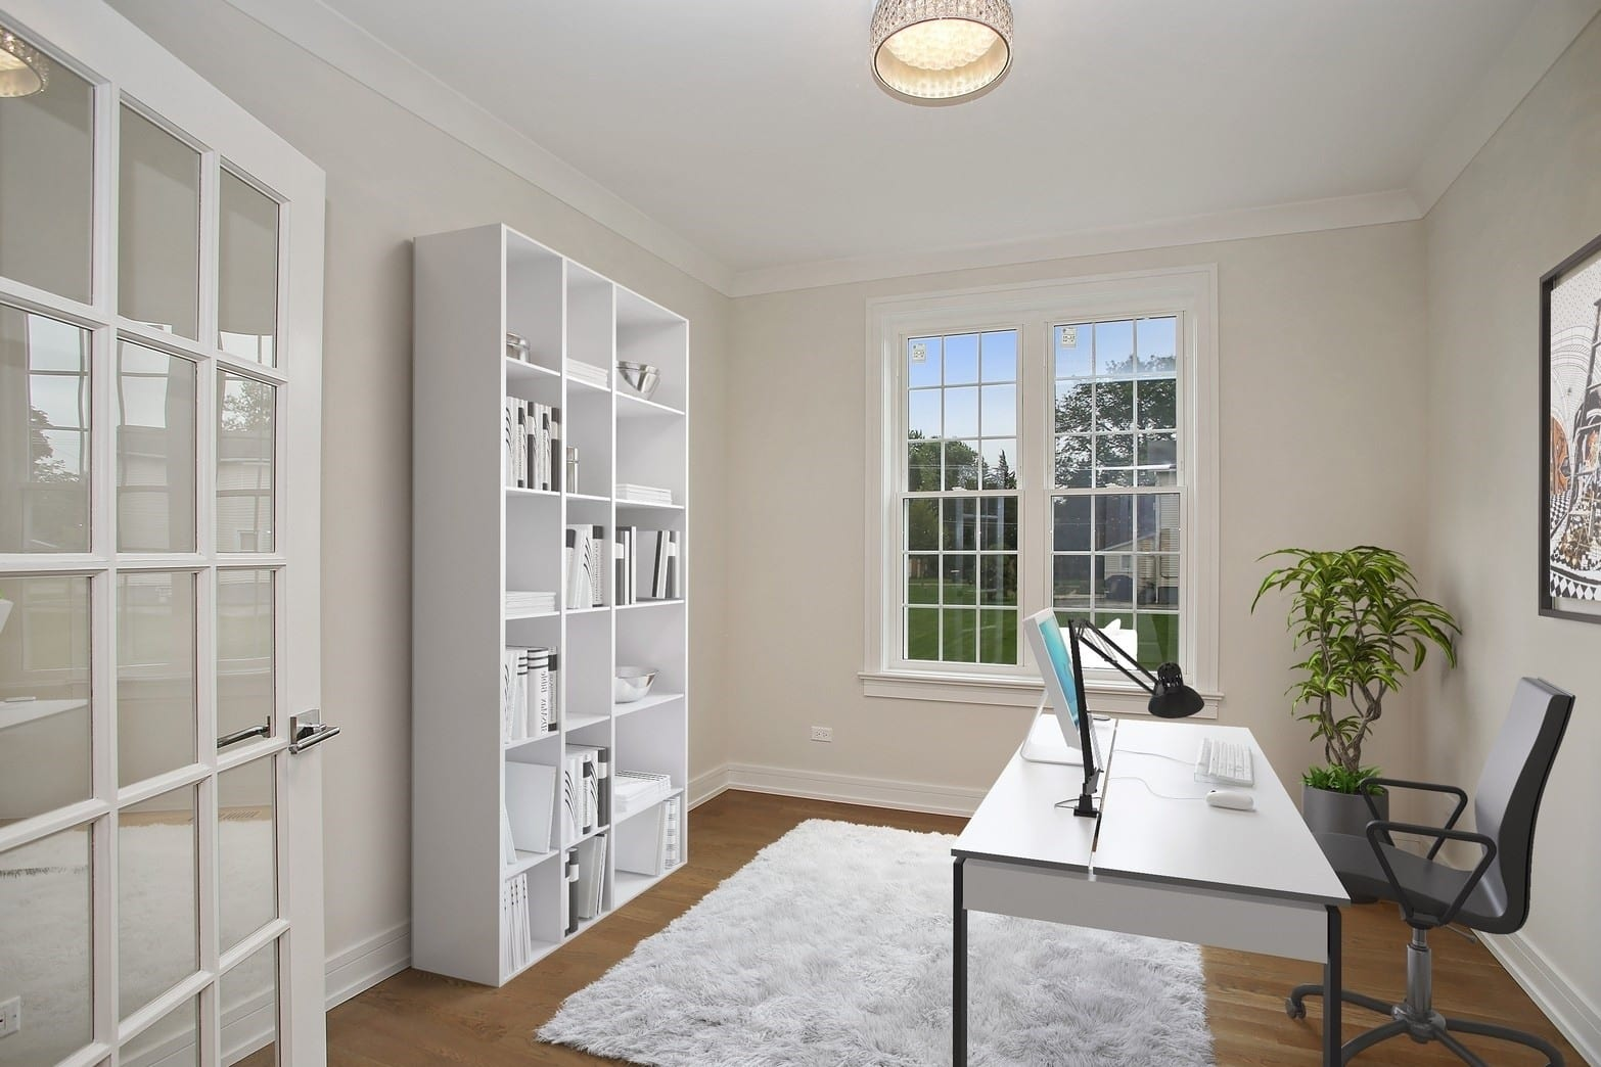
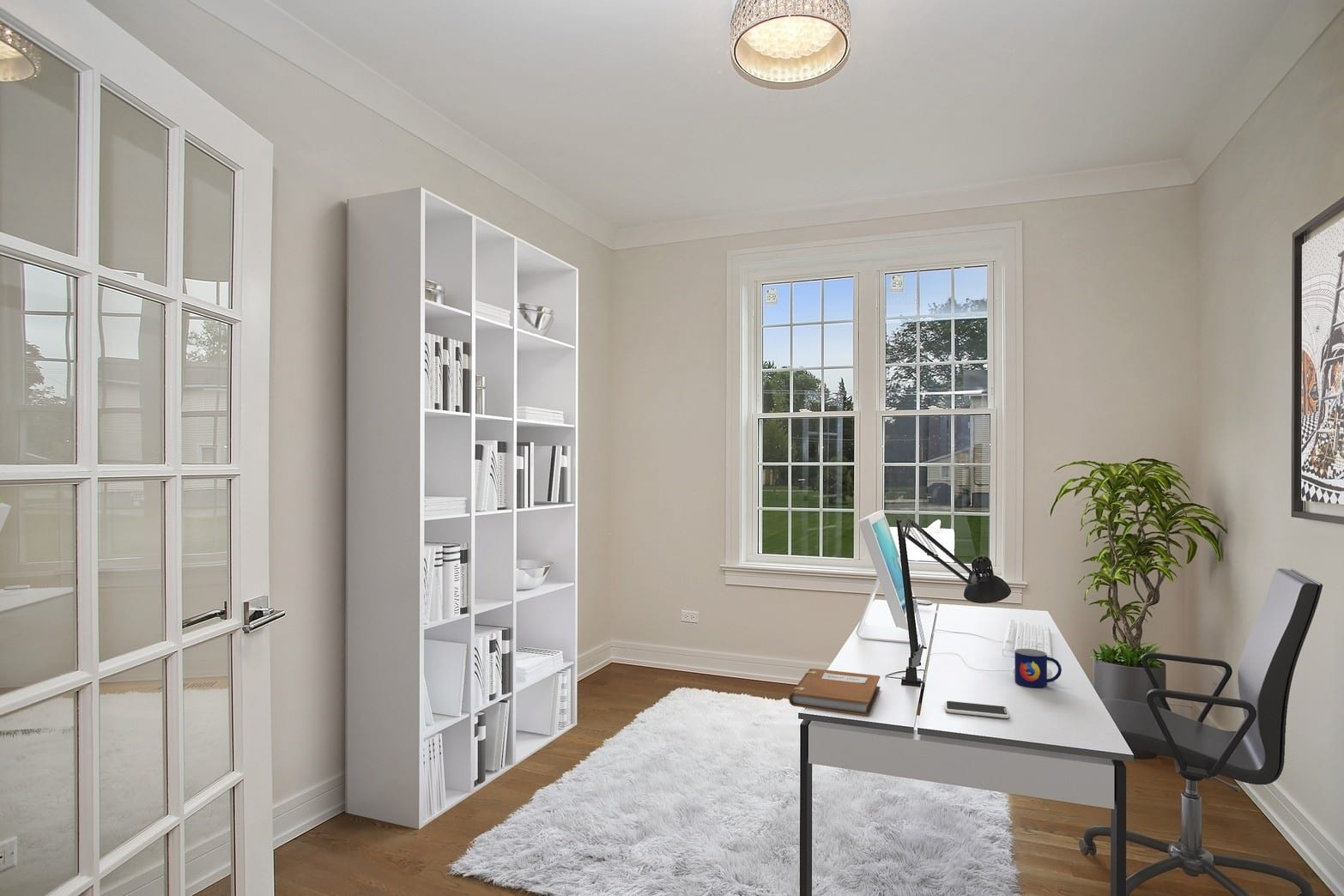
+ mug [1014,648,1062,688]
+ notebook [788,668,881,717]
+ smartphone [944,700,1010,719]
